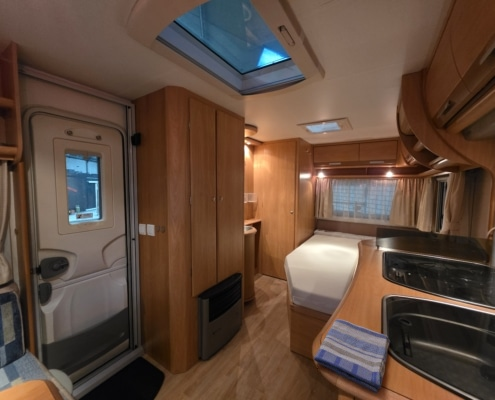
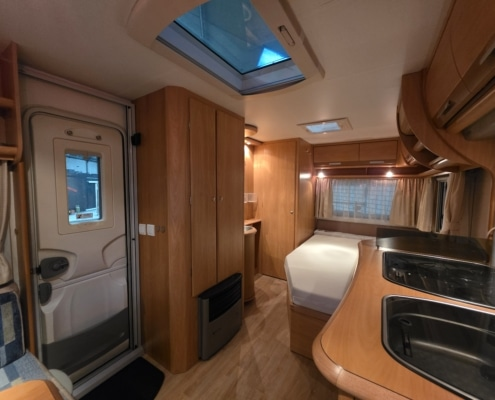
- dish towel [313,318,391,394]
